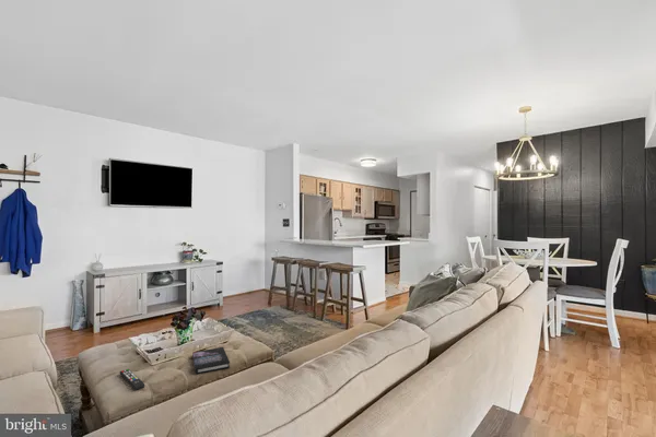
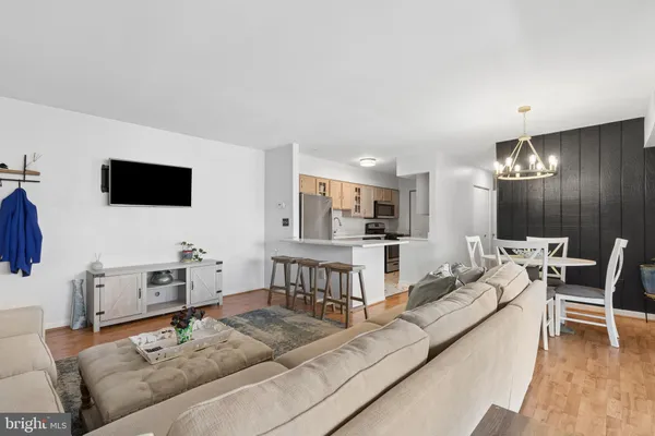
- book [191,346,231,375]
- remote control [119,368,145,391]
